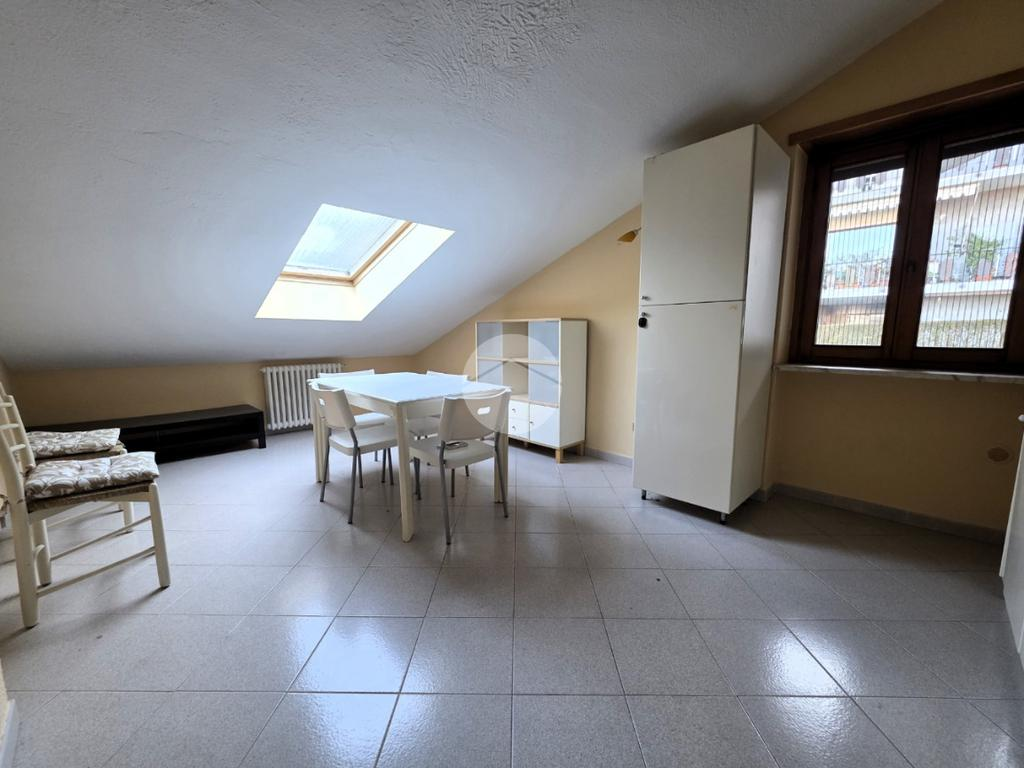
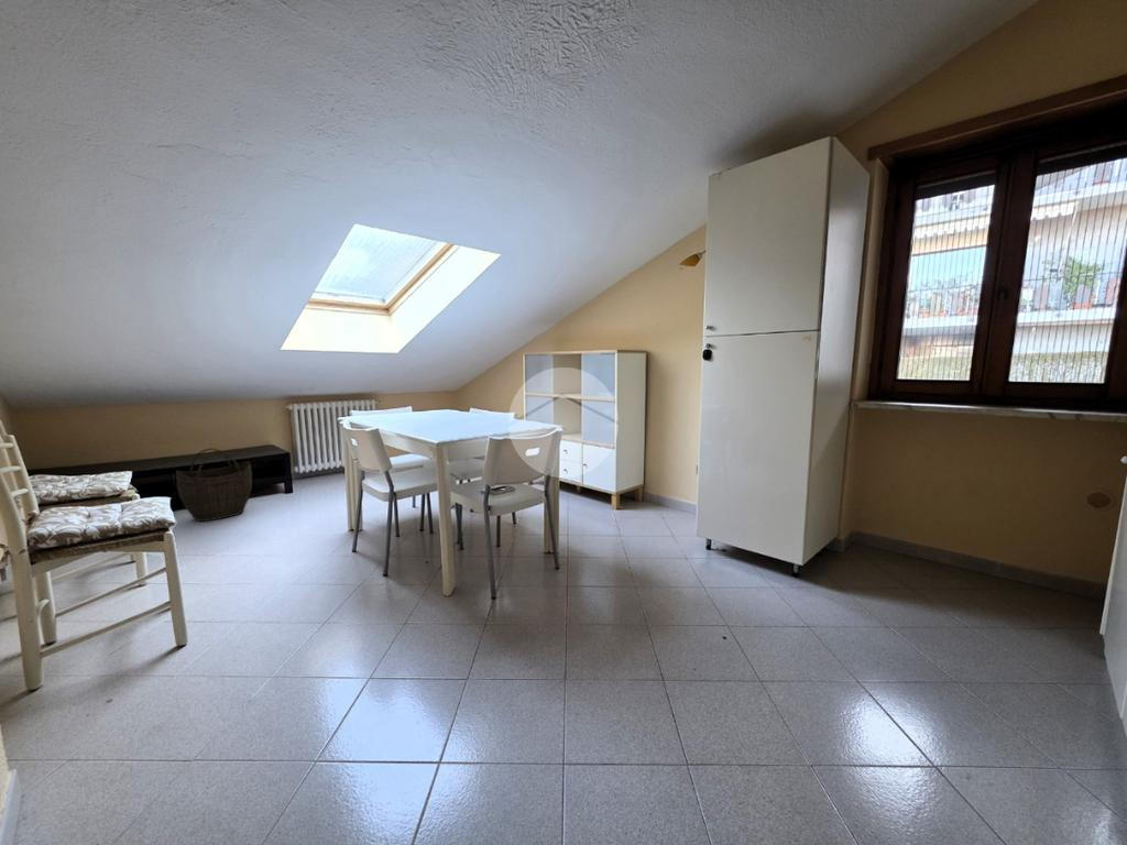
+ woven basket [175,448,253,523]
